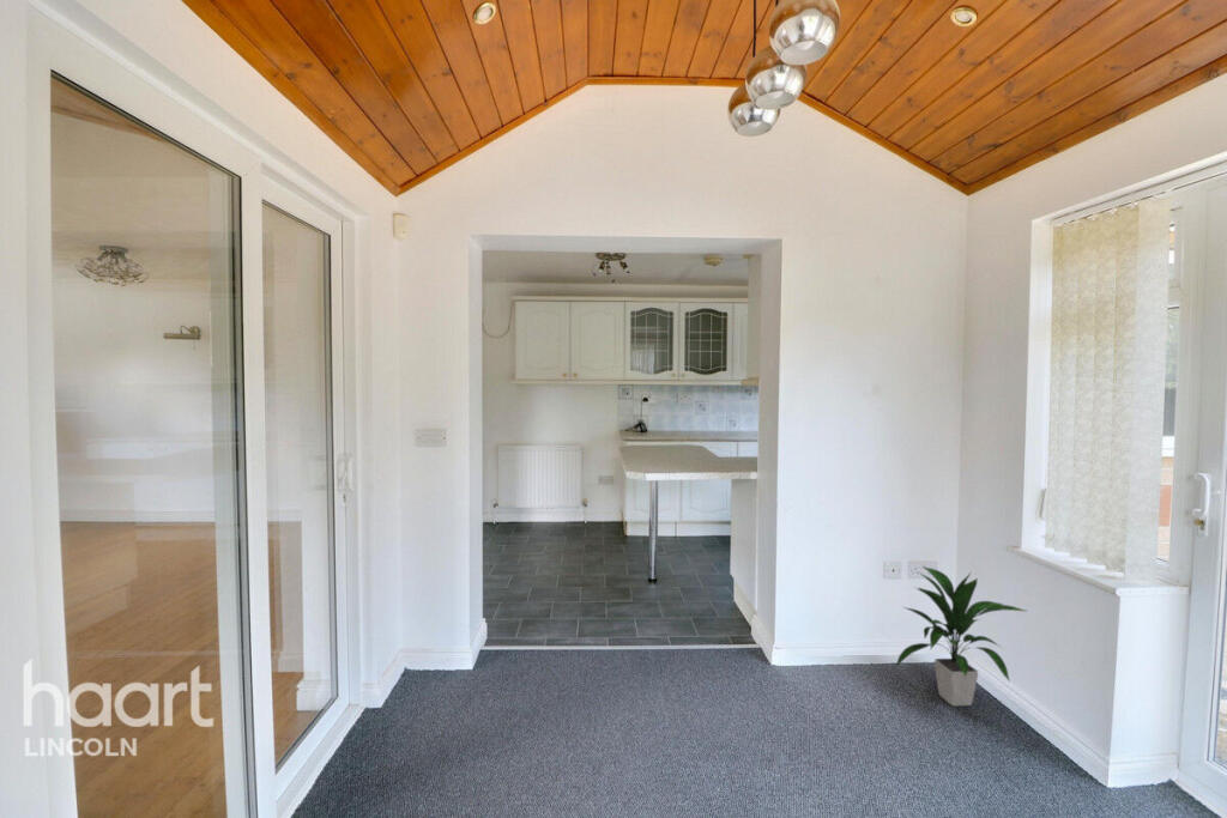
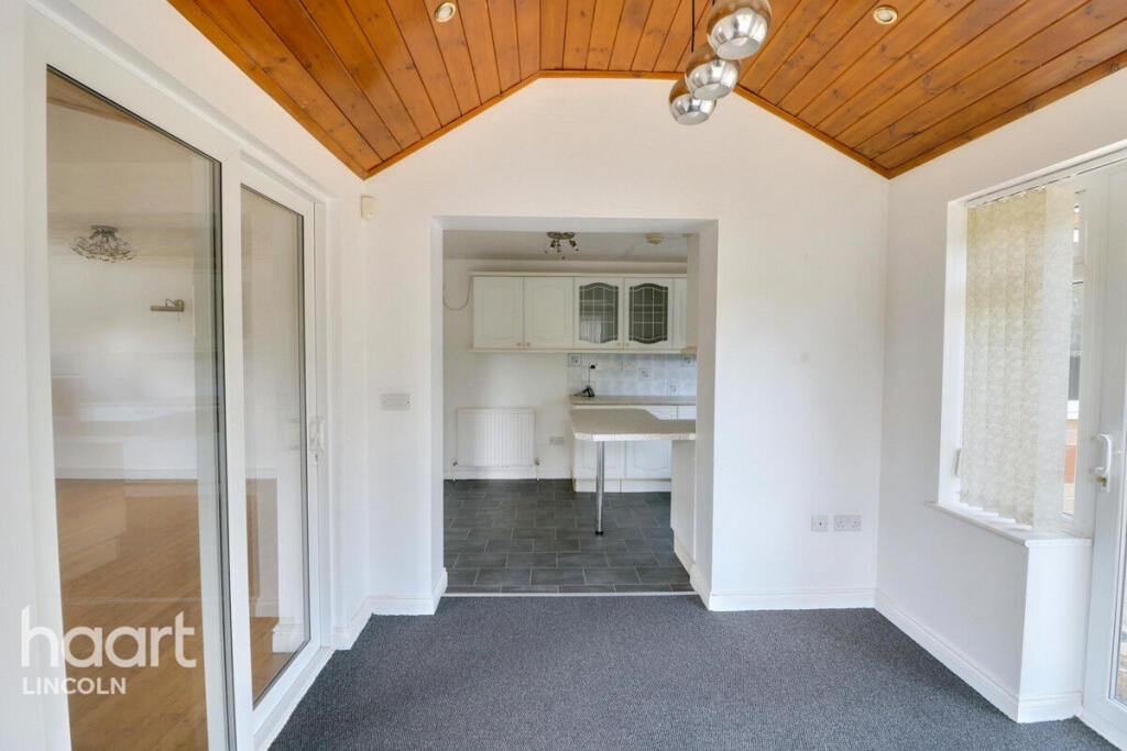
- indoor plant [894,565,1027,708]
